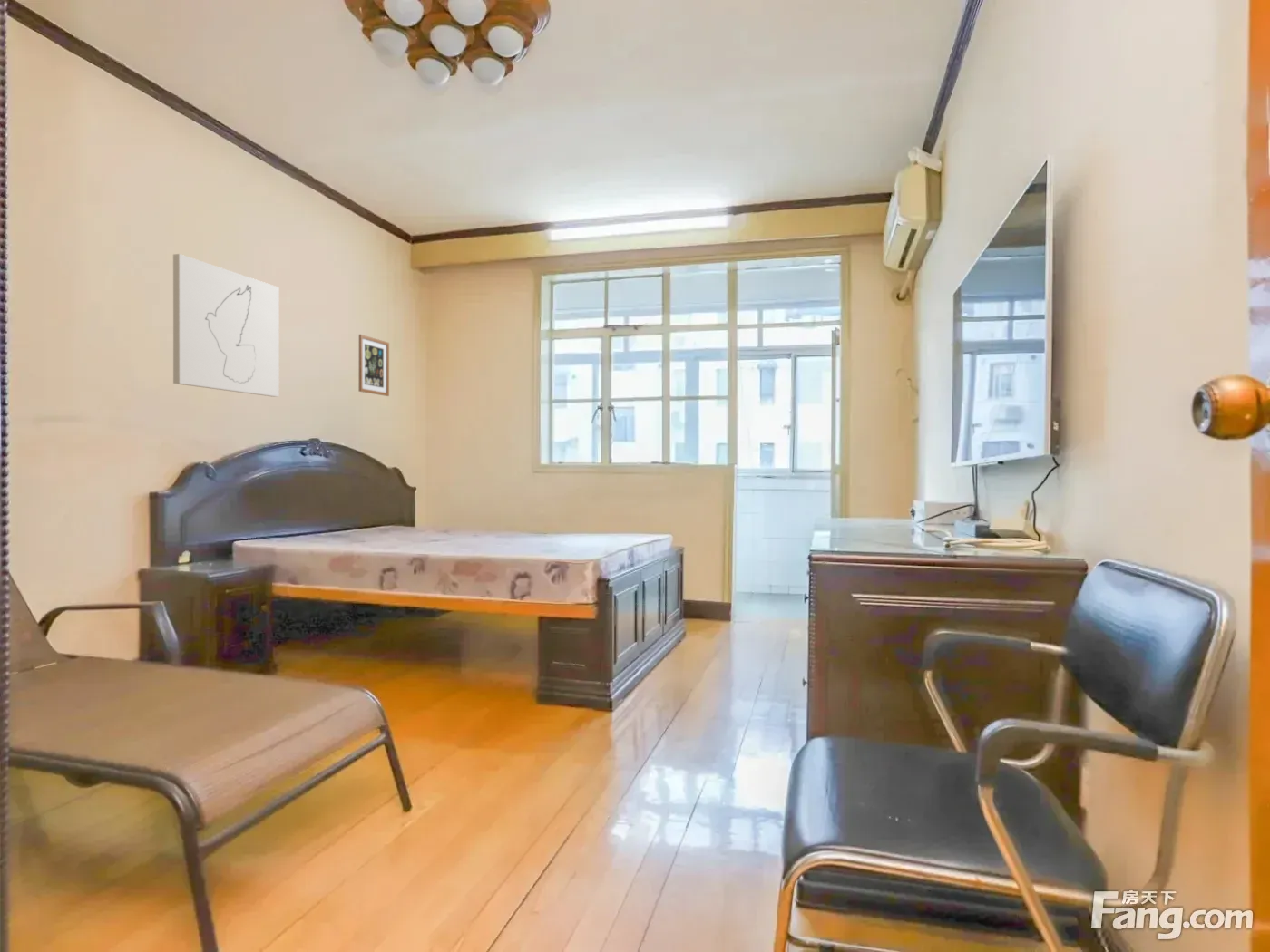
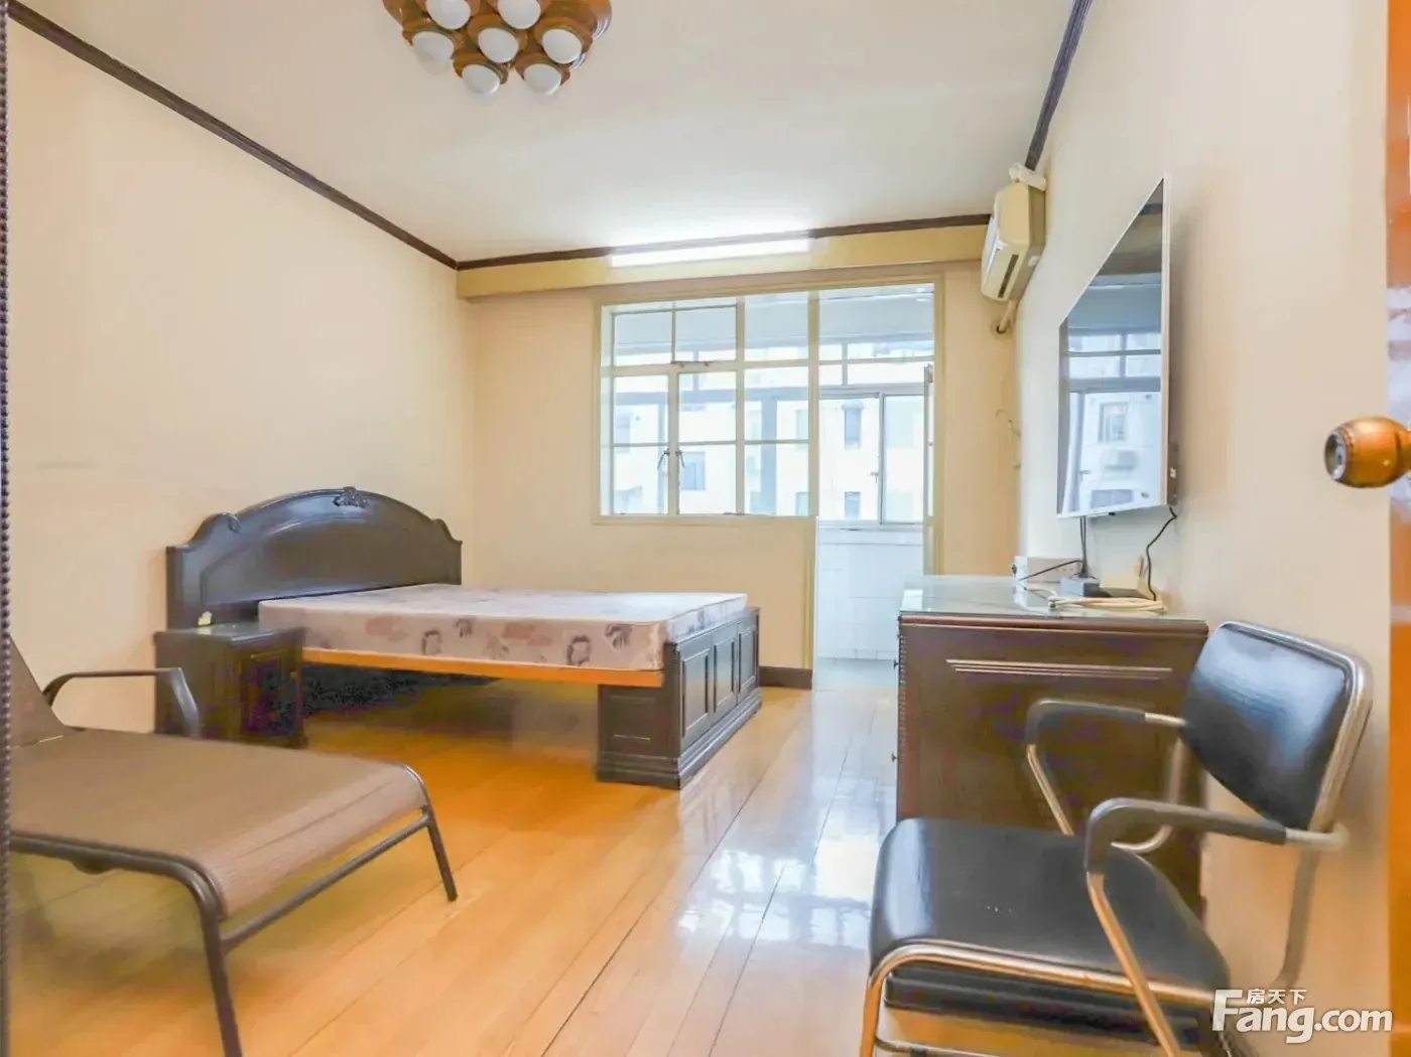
- wall art [358,334,390,397]
- wall art [172,253,280,398]
